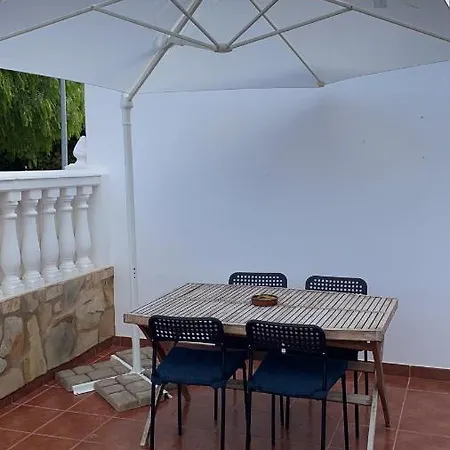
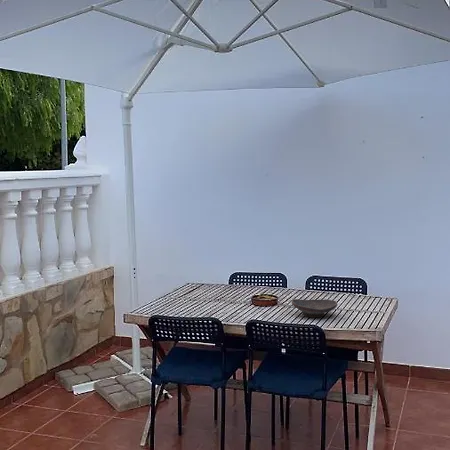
+ decorative bowl [291,298,338,318]
